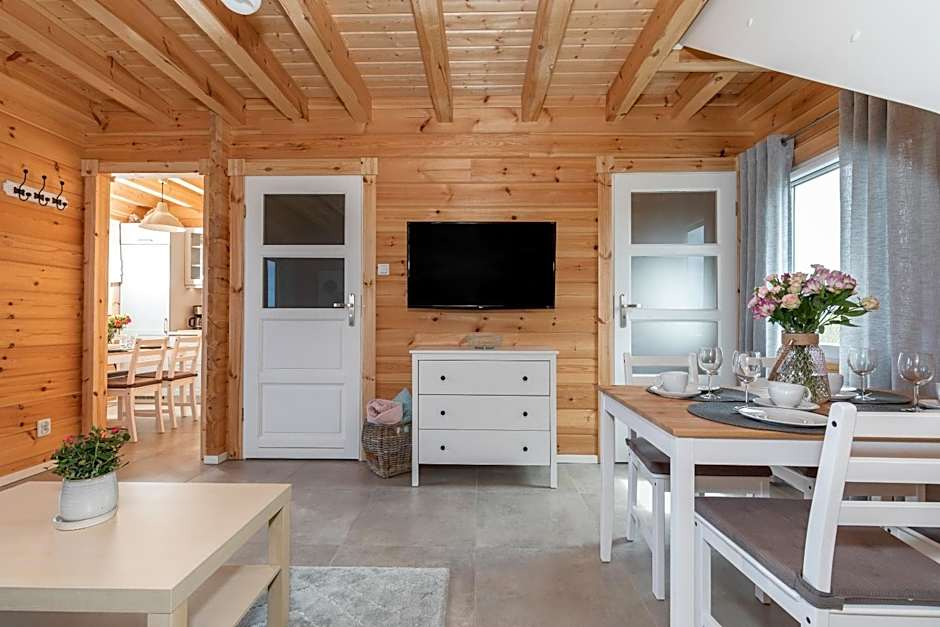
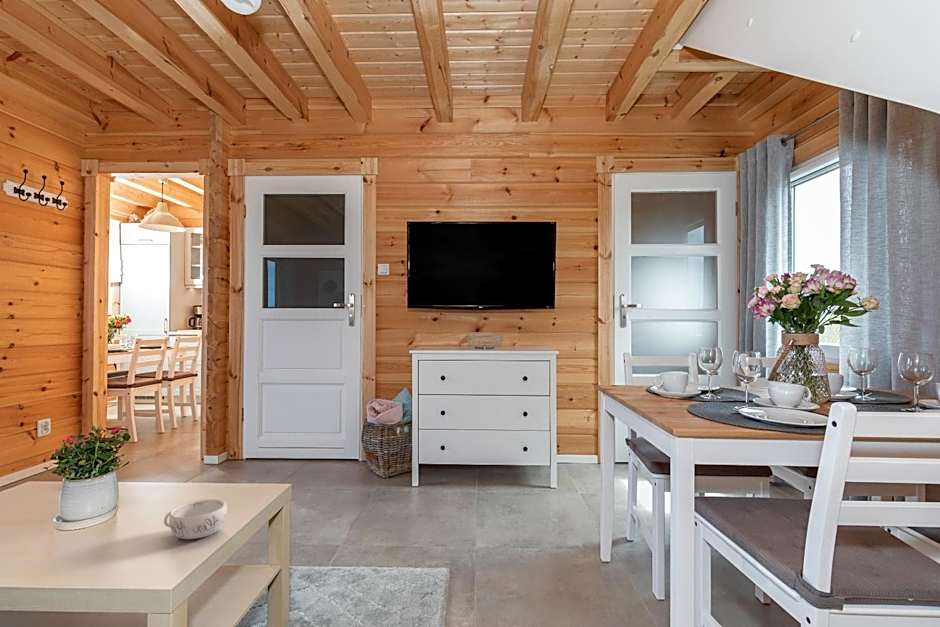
+ decorative bowl [163,498,228,540]
